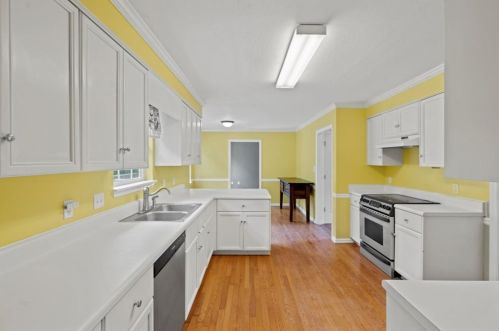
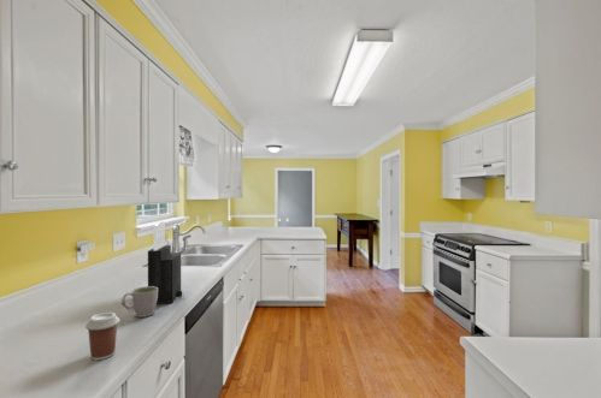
+ coffee cup [84,311,120,361]
+ knife block [147,221,183,304]
+ mug [120,285,158,319]
